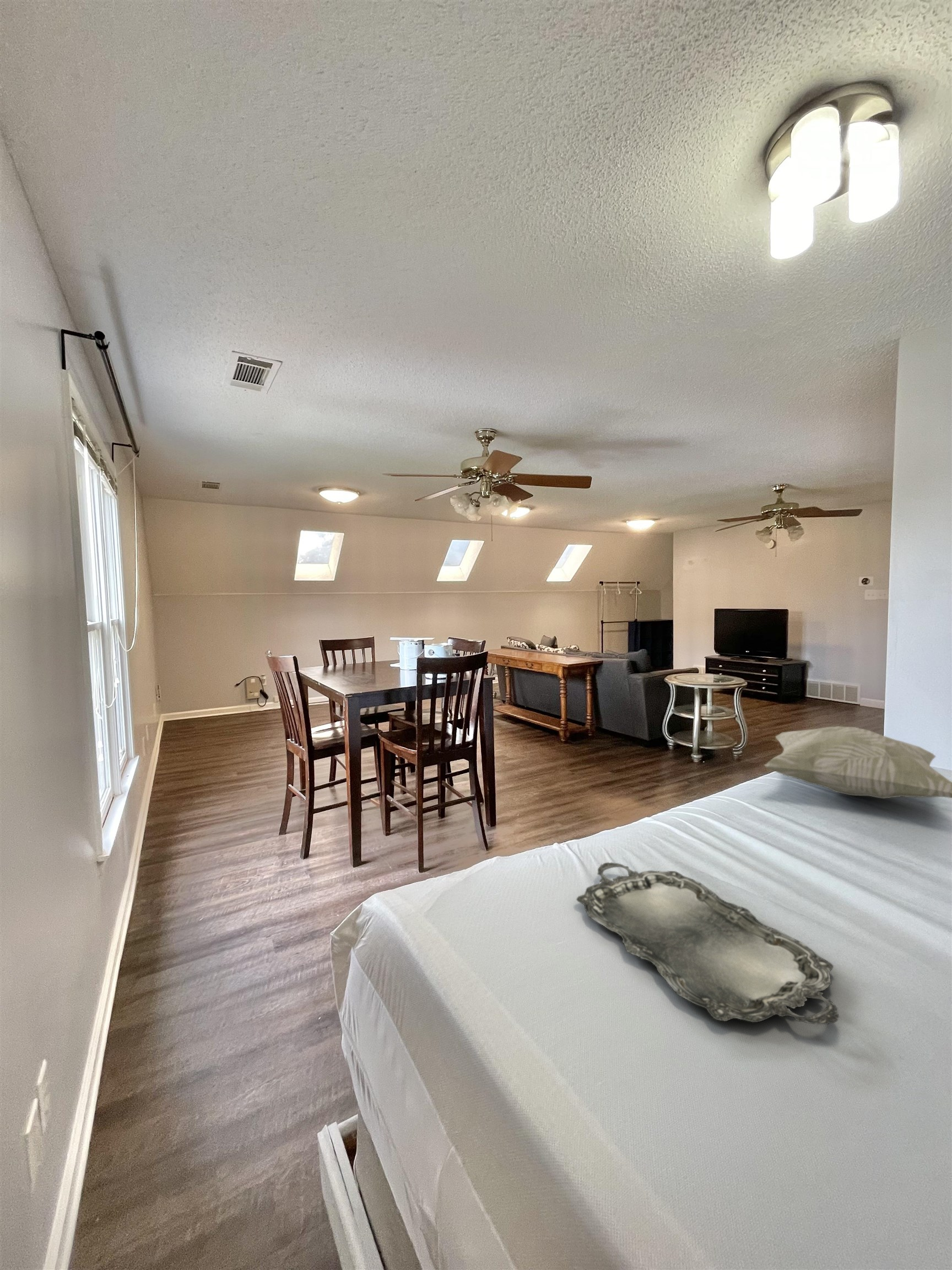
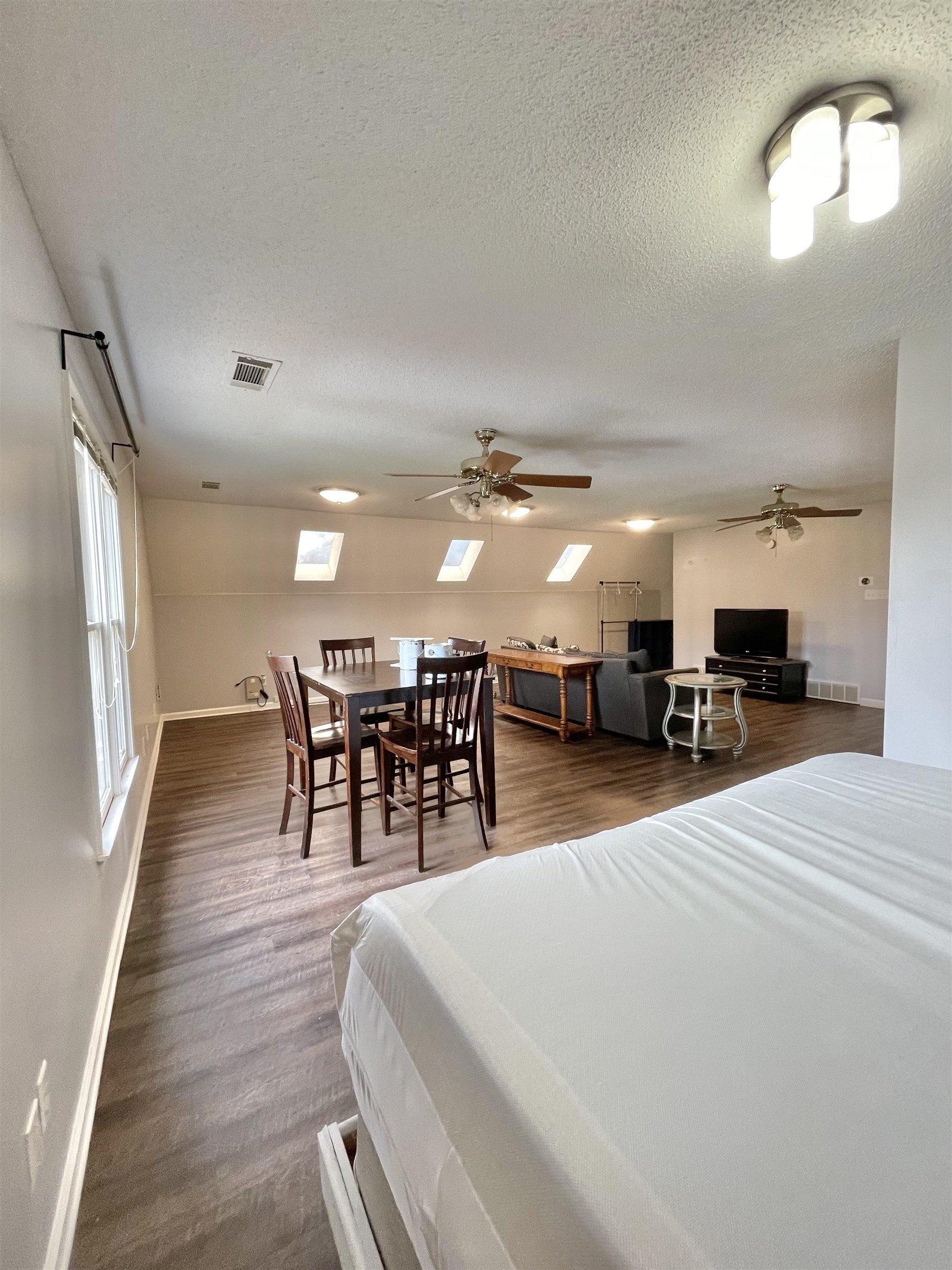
- serving tray [576,862,840,1025]
- decorative pillow [764,726,952,799]
